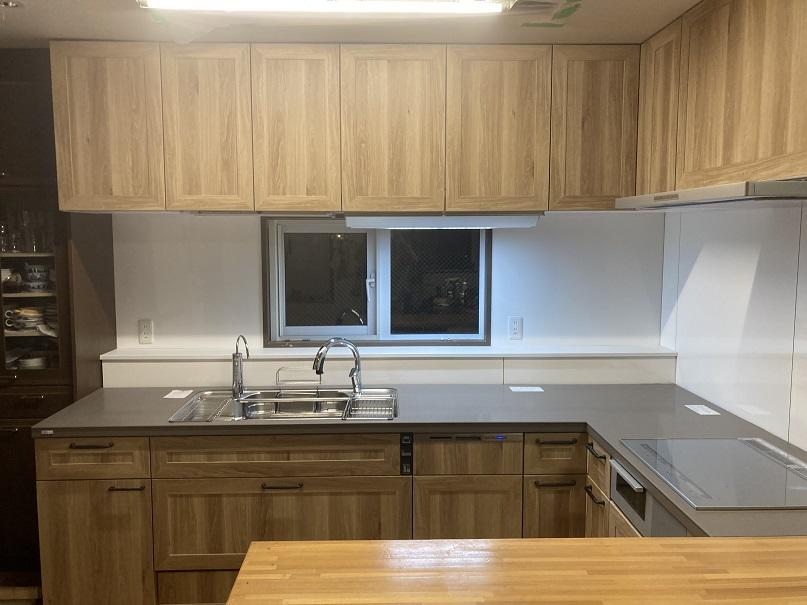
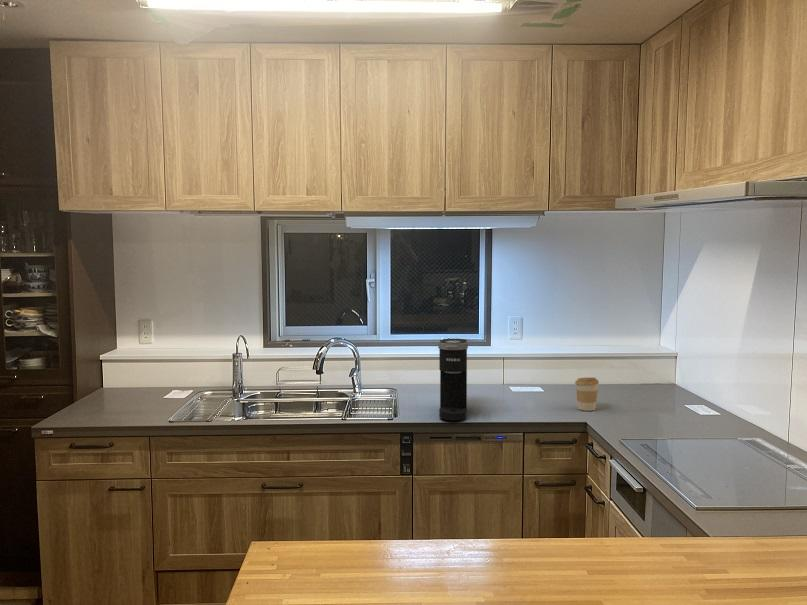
+ coffee cup [574,376,600,412]
+ coffee maker [437,338,469,422]
